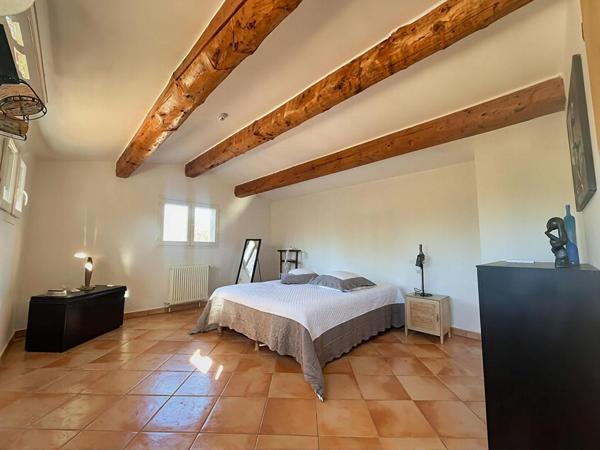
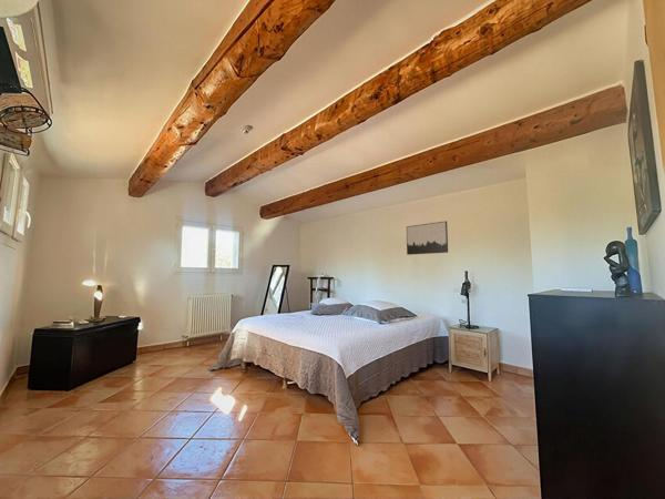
+ wall art [406,220,449,256]
